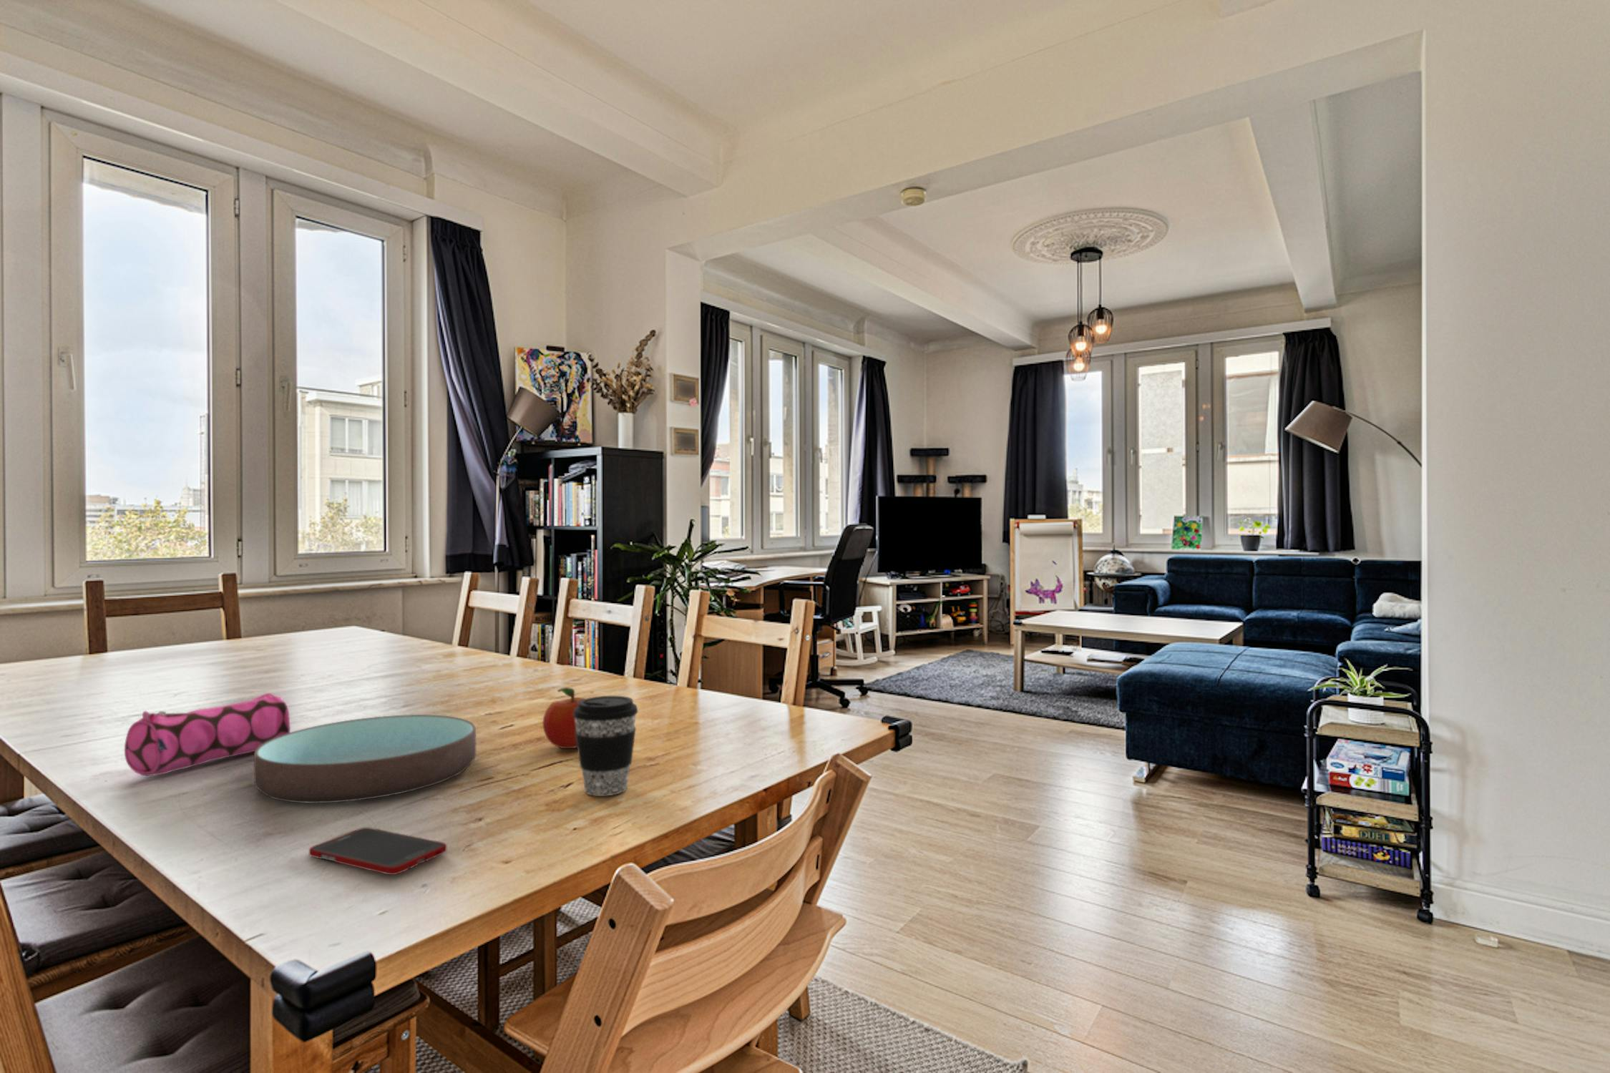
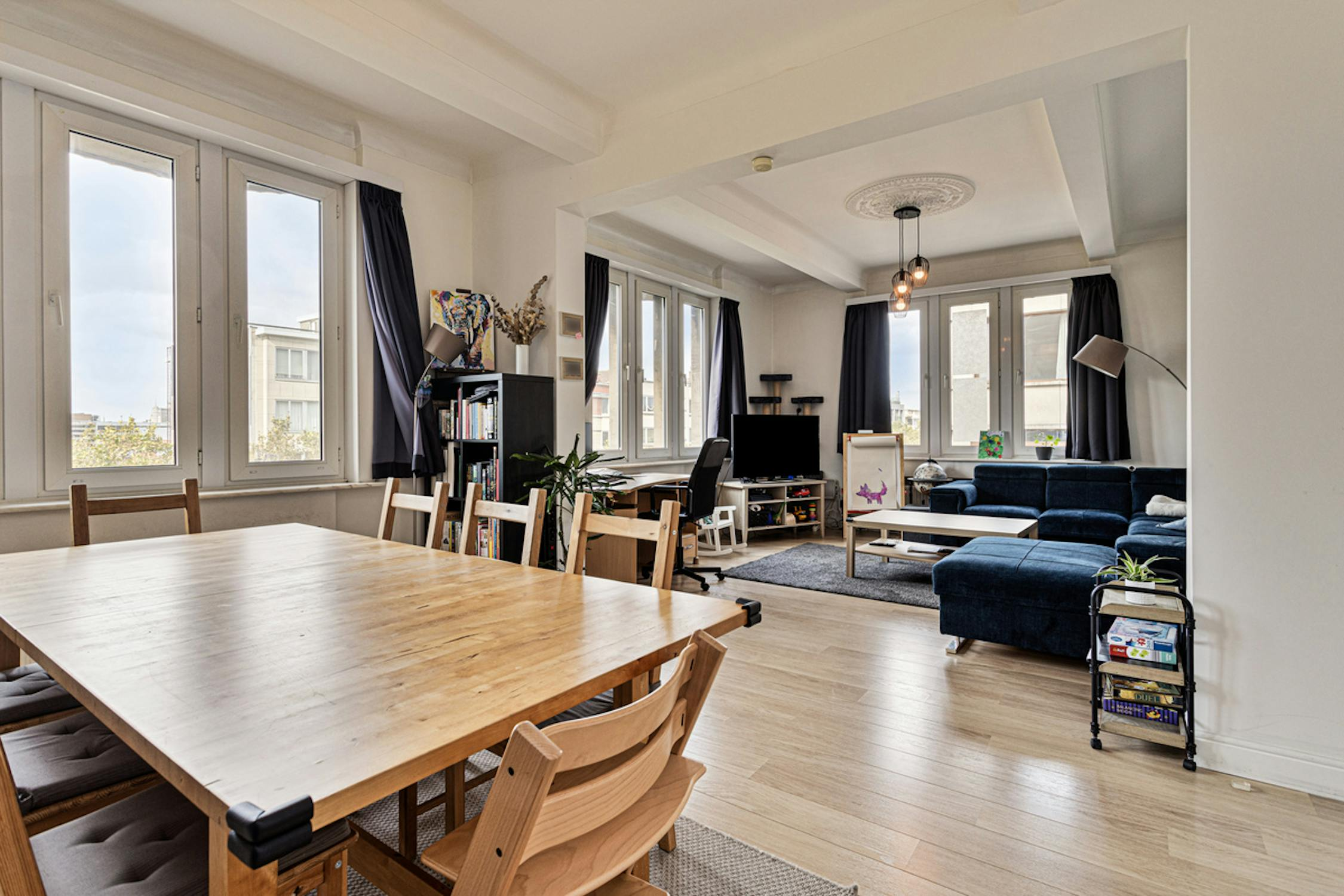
- fruit [541,686,586,748]
- bowl [253,714,477,804]
- cell phone [308,828,447,875]
- pencil case [123,692,291,777]
- coffee cup [573,696,638,796]
